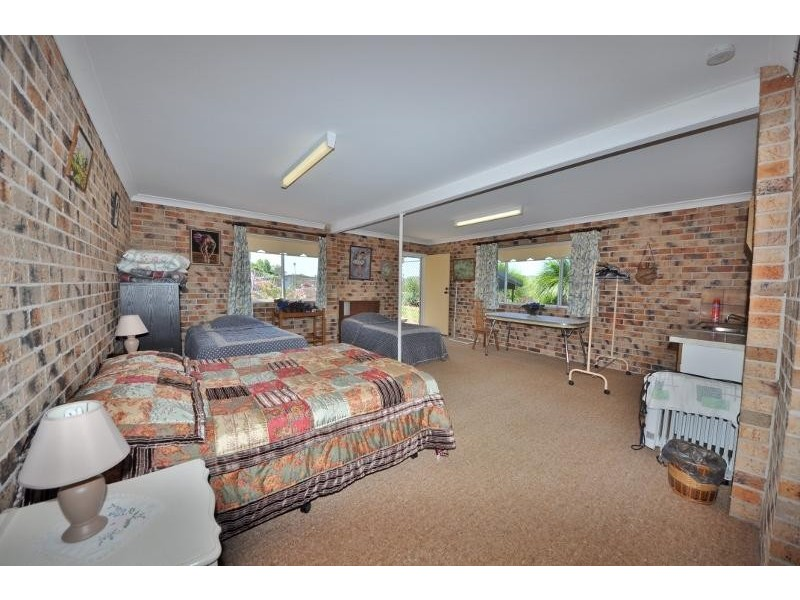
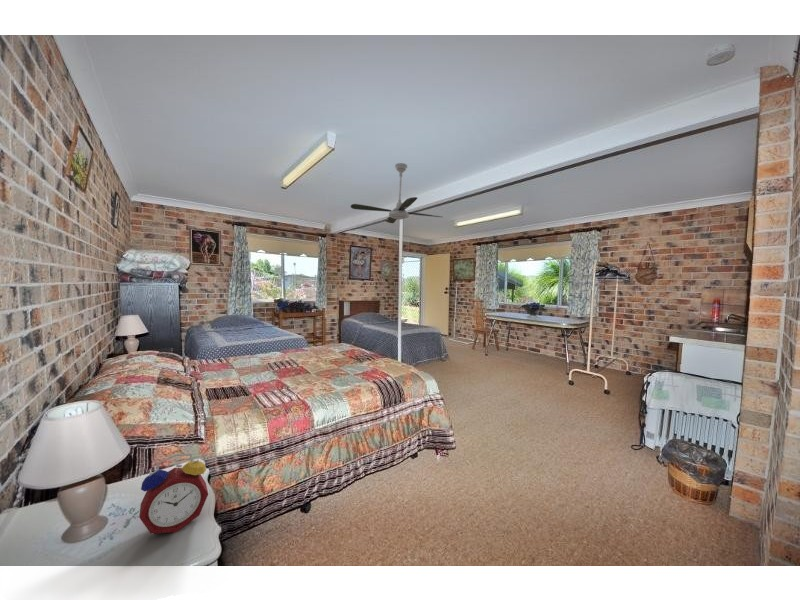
+ ceiling fan [350,162,442,224]
+ alarm clock [138,453,209,535]
